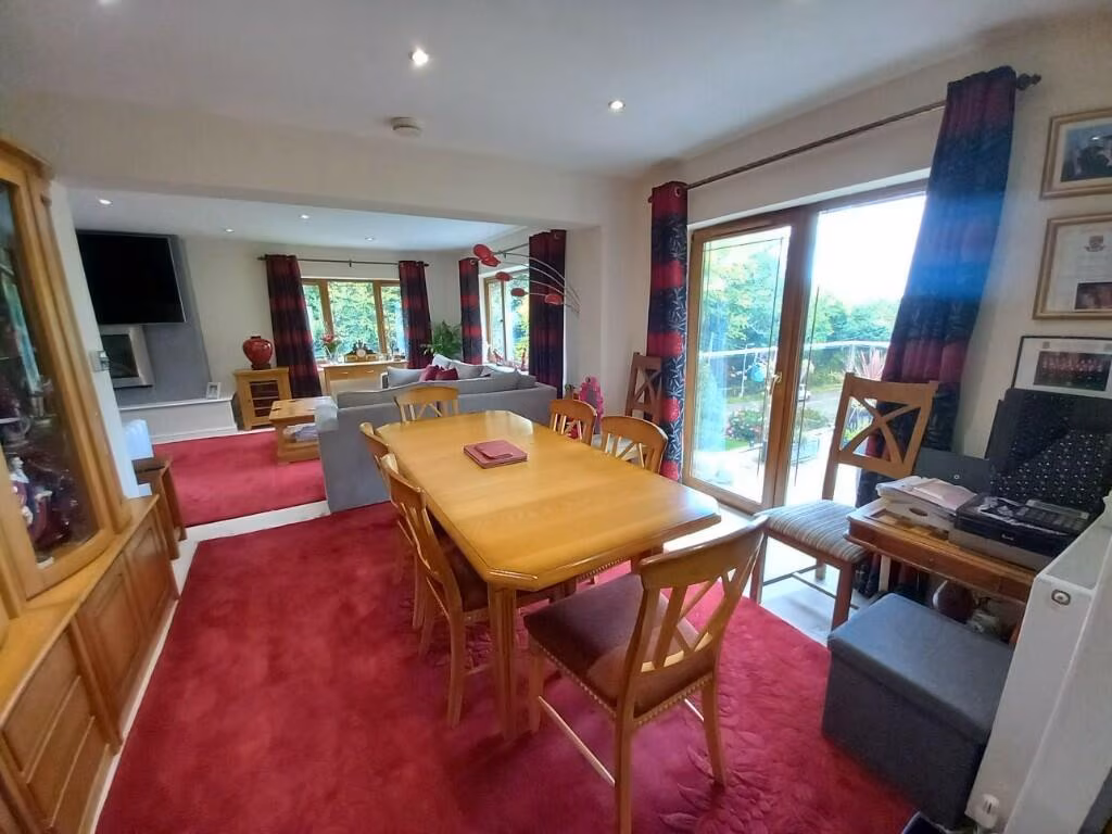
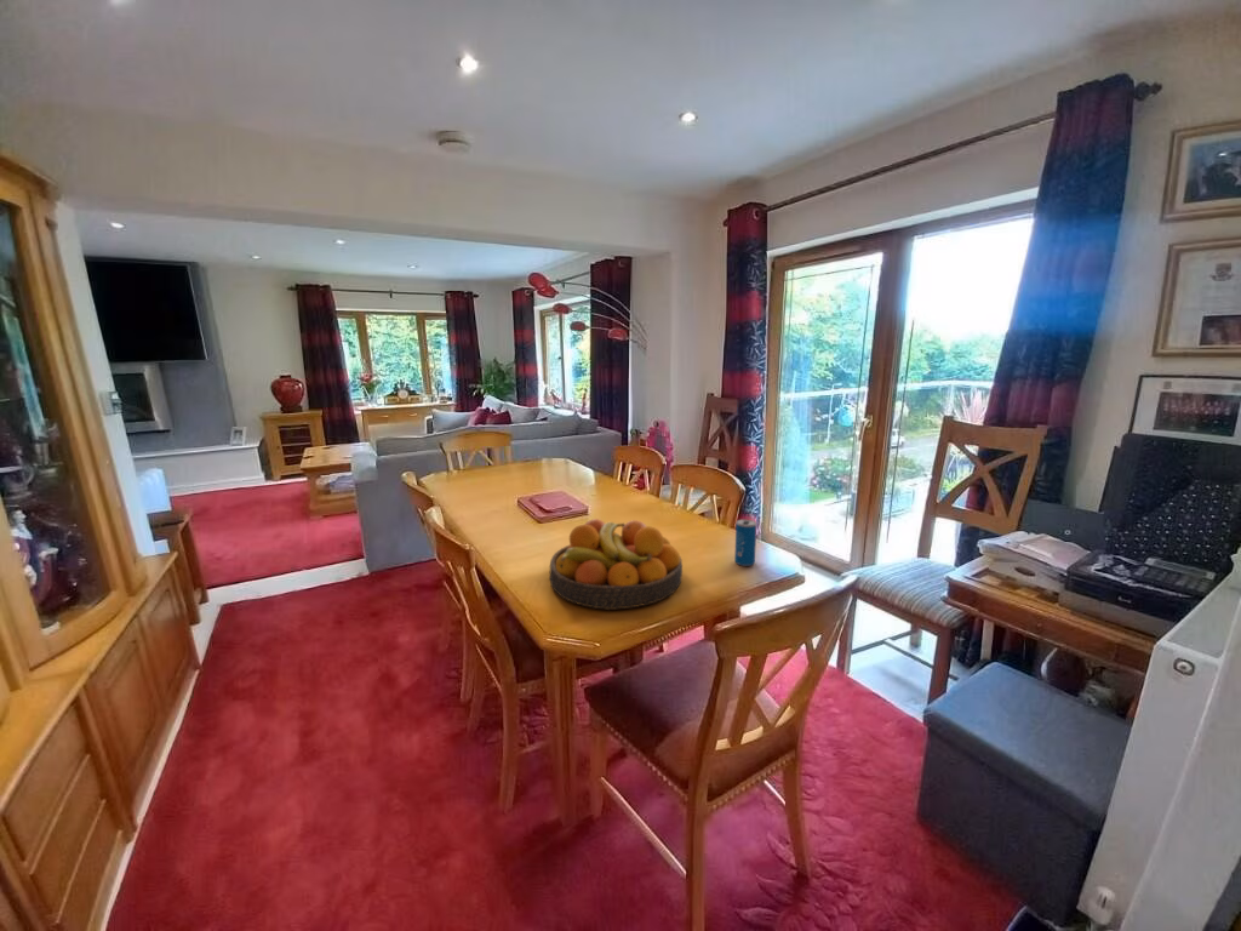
+ fruit bowl [549,518,684,611]
+ beverage can [733,518,757,567]
